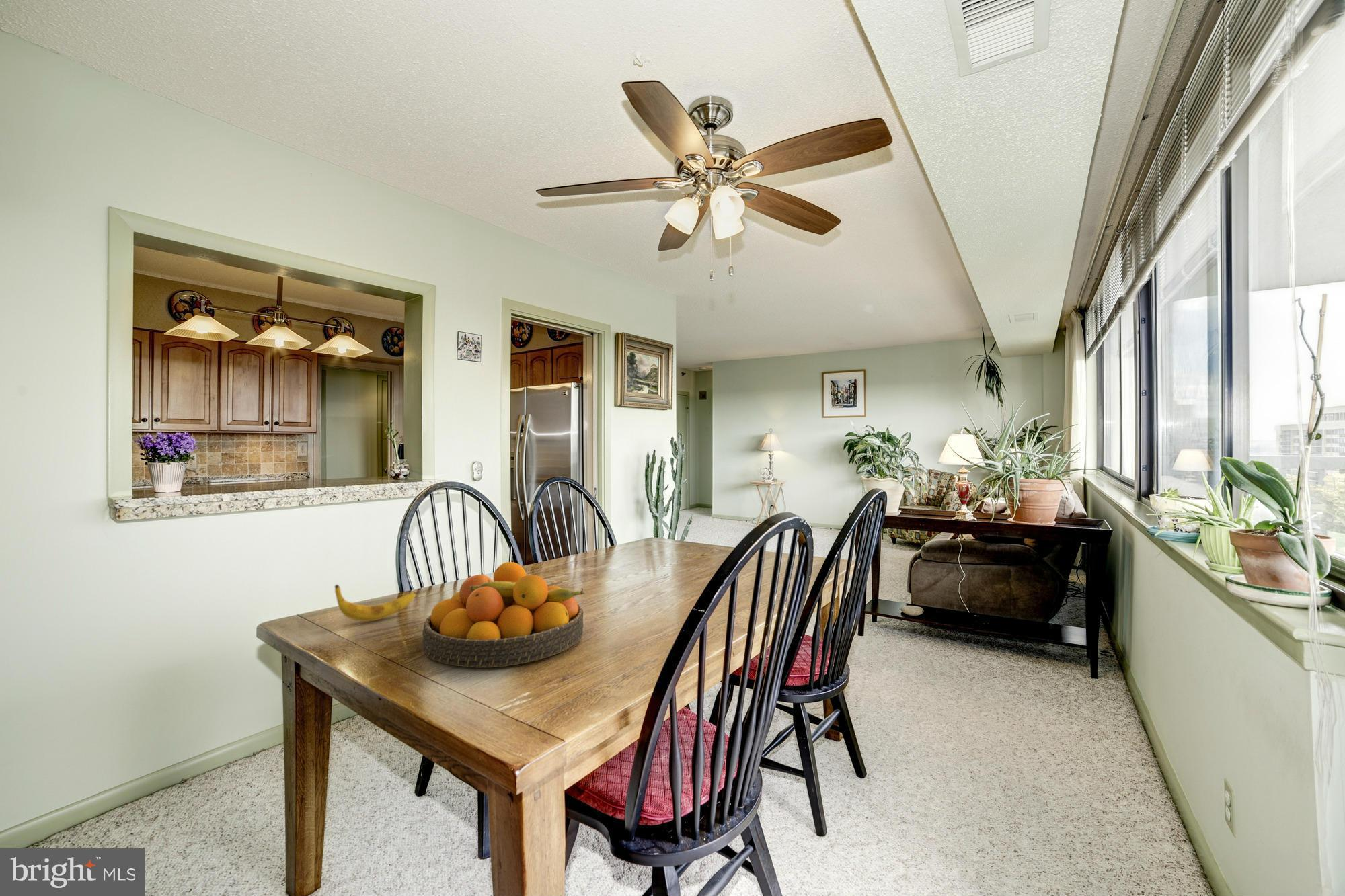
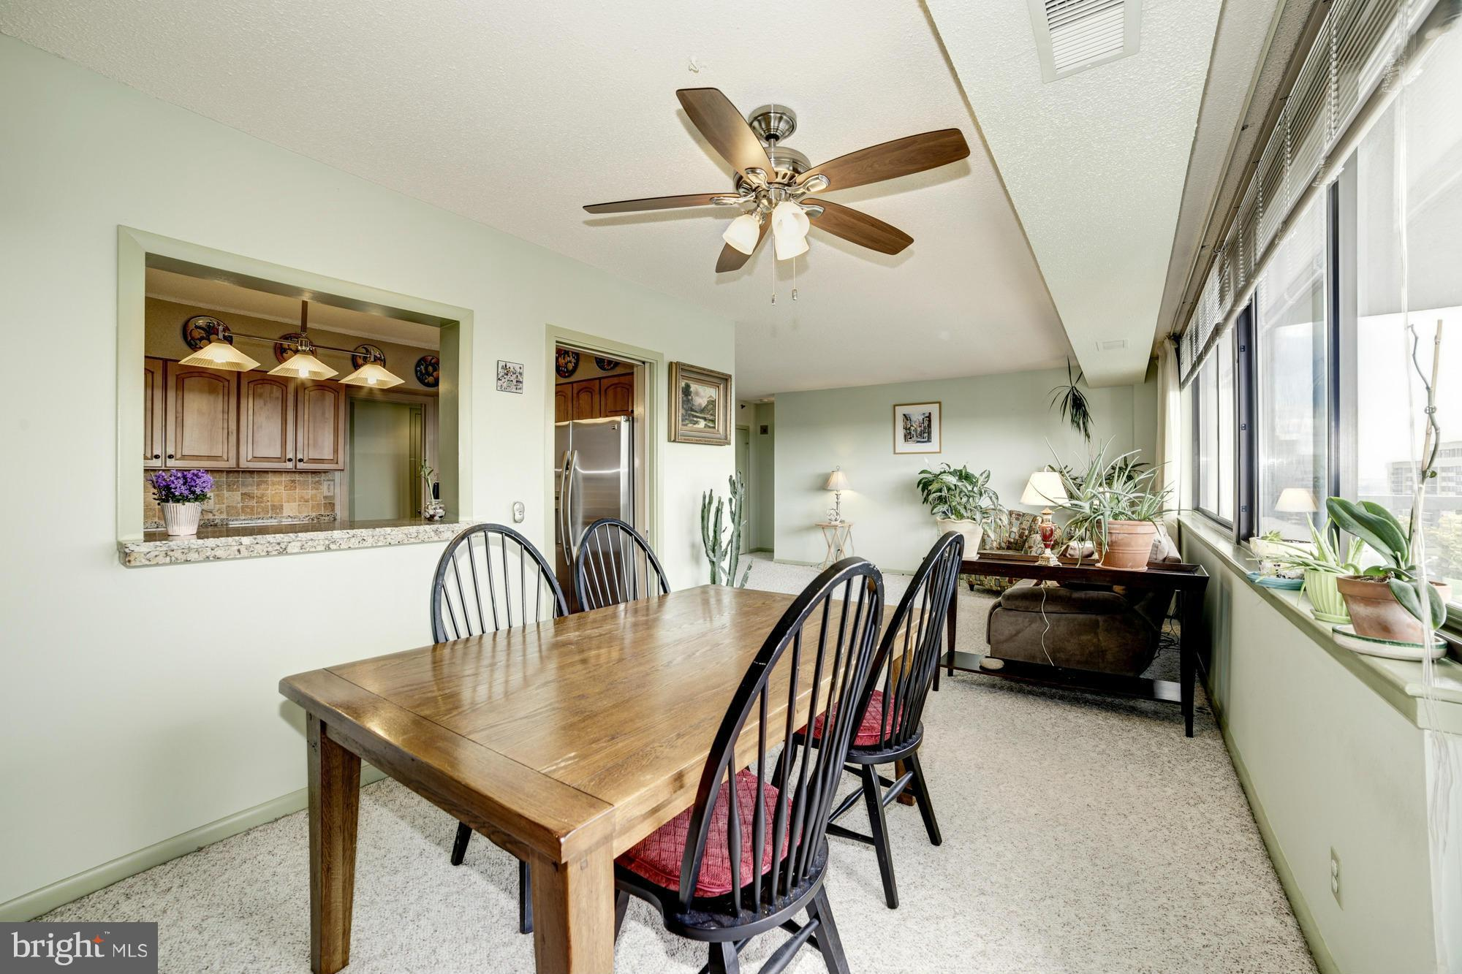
- banana [334,584,417,622]
- fruit bowl [422,561,586,669]
